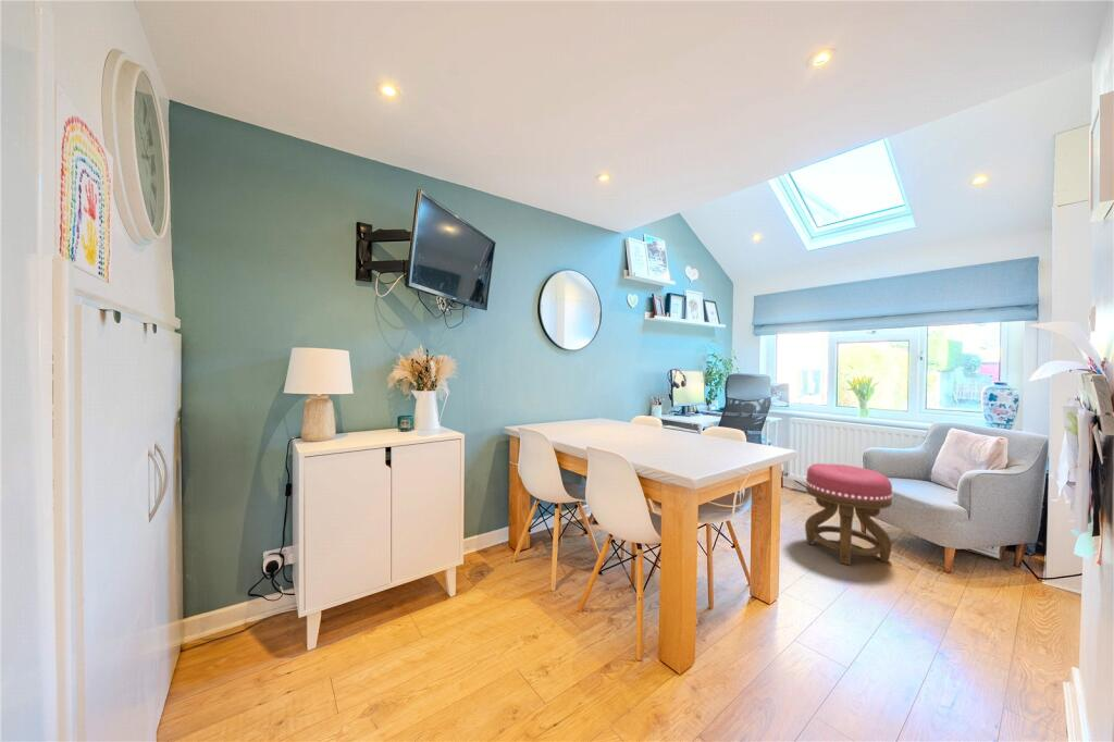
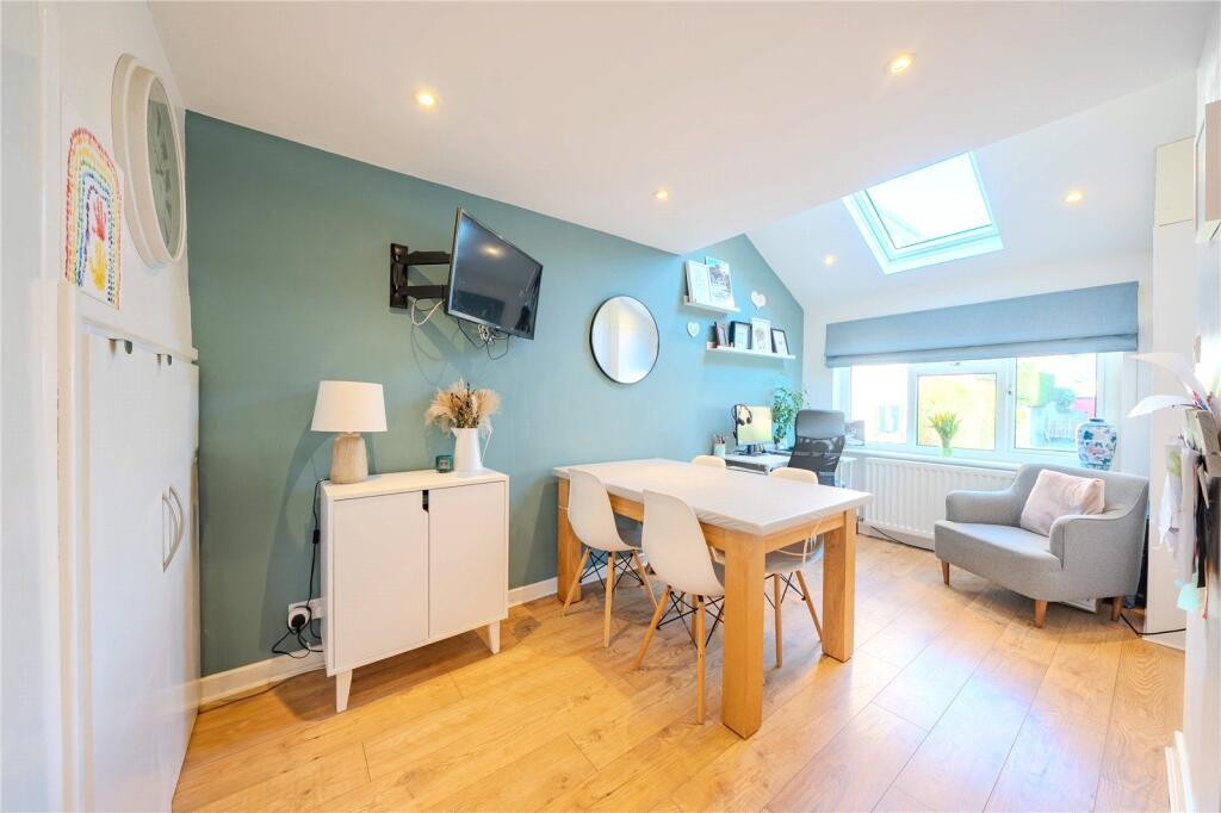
- ottoman [804,462,893,566]
